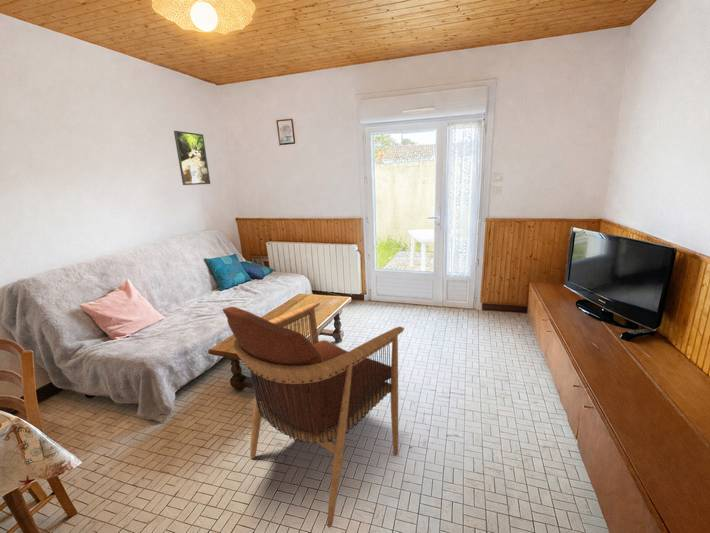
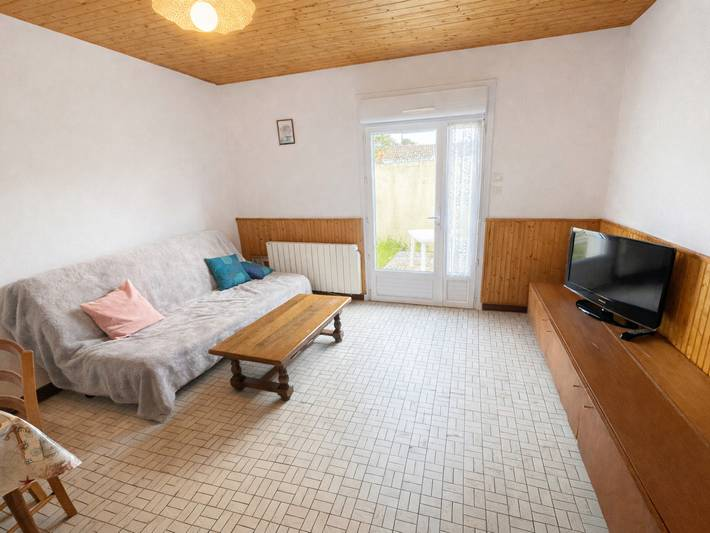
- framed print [173,130,211,186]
- armchair [221,301,405,529]
